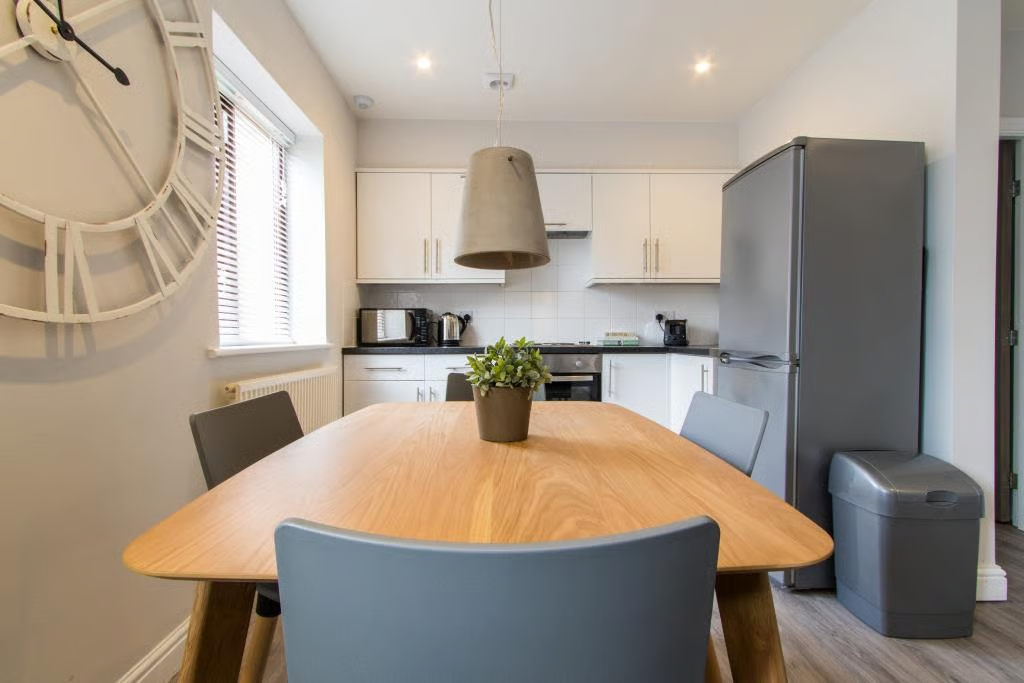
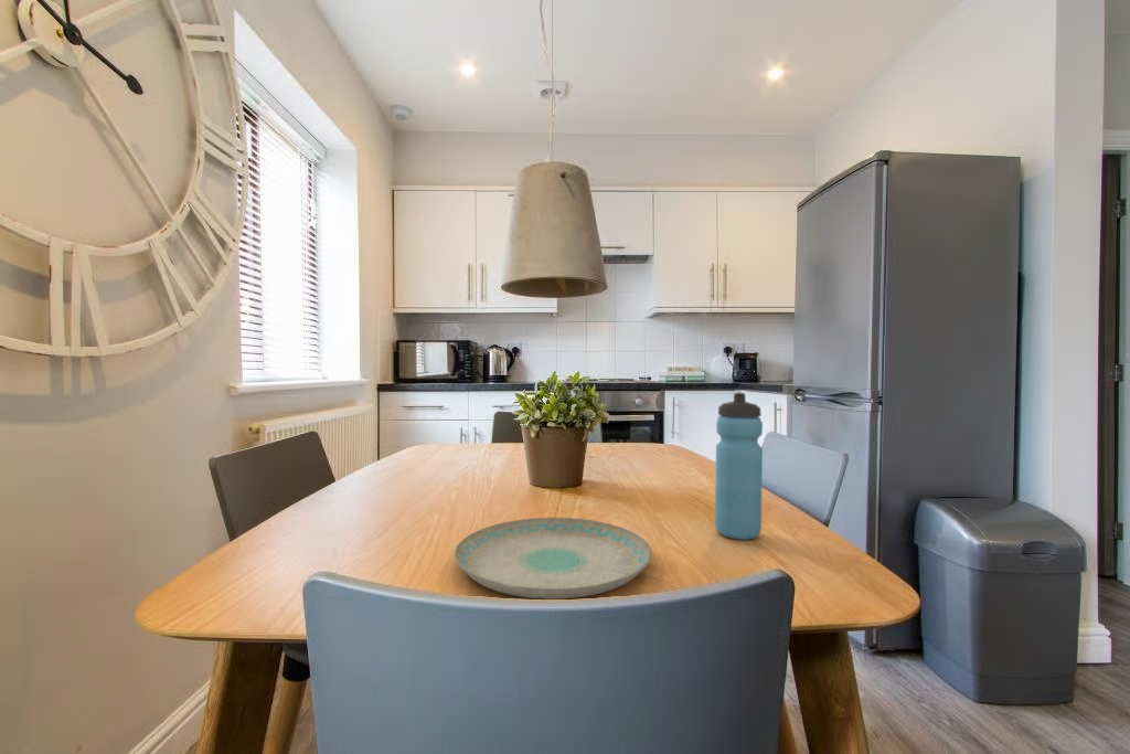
+ water bottle [714,392,764,541]
+ plate [454,517,653,601]
